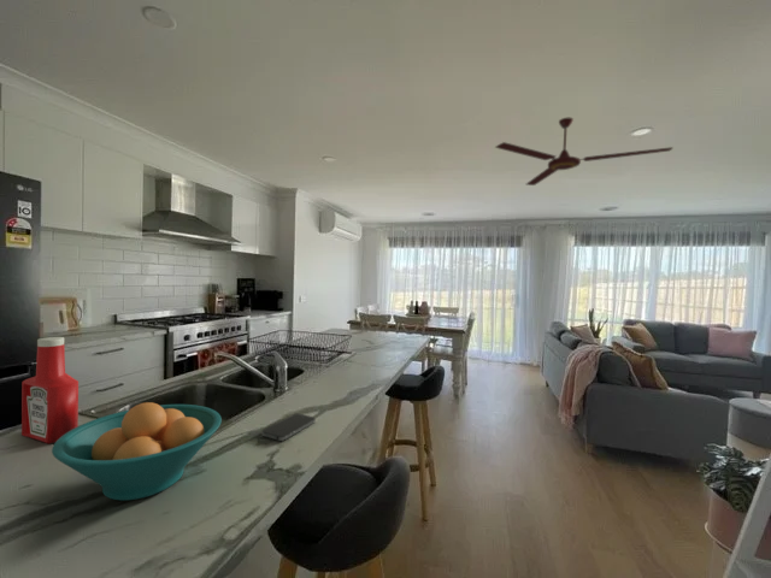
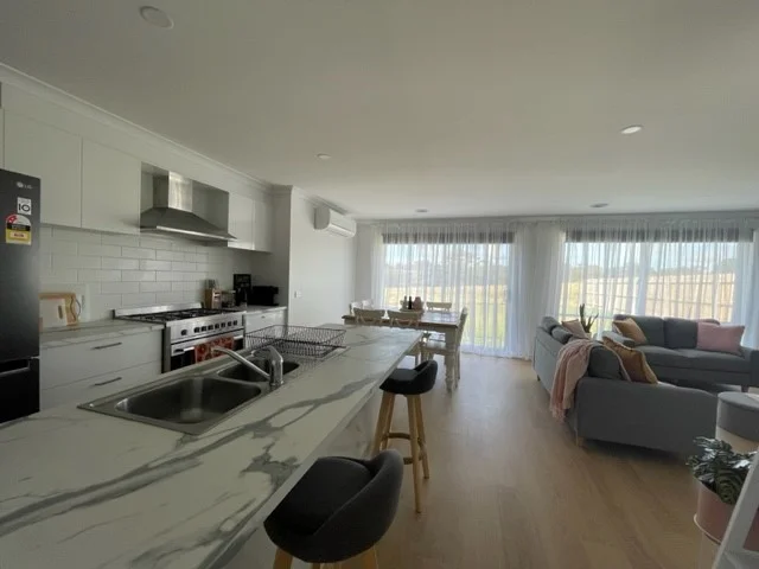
- smartphone [260,412,317,442]
- fruit bowl [51,401,223,501]
- ceiling fan [494,117,675,187]
- soap bottle [20,336,80,444]
